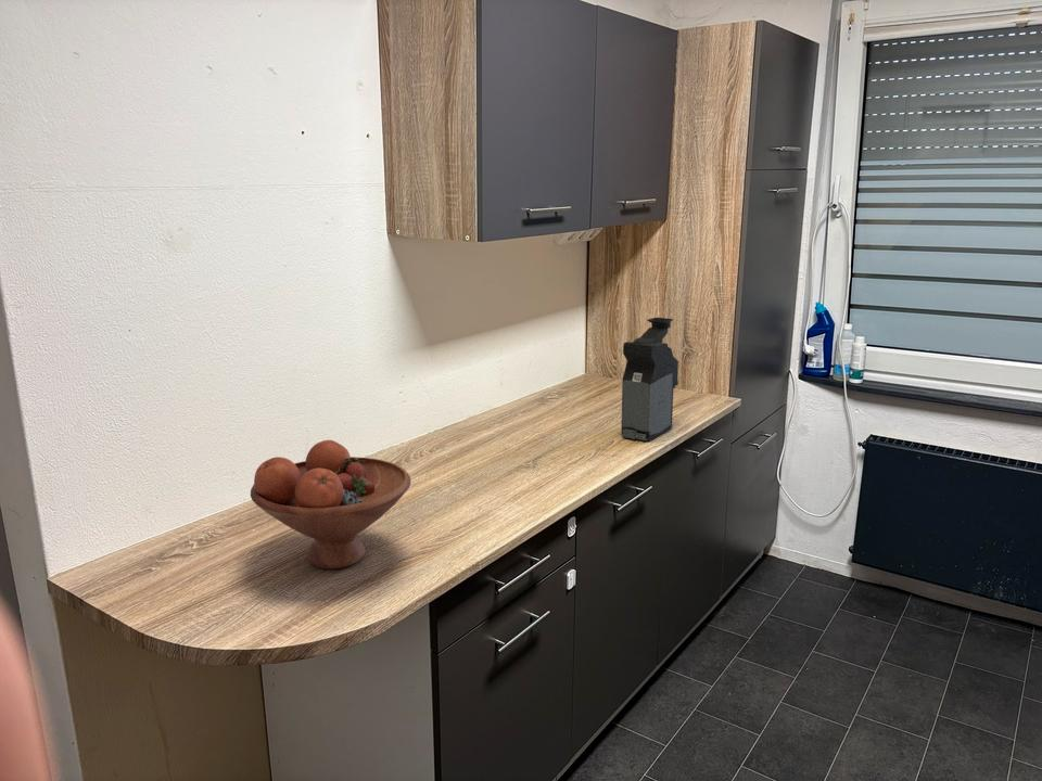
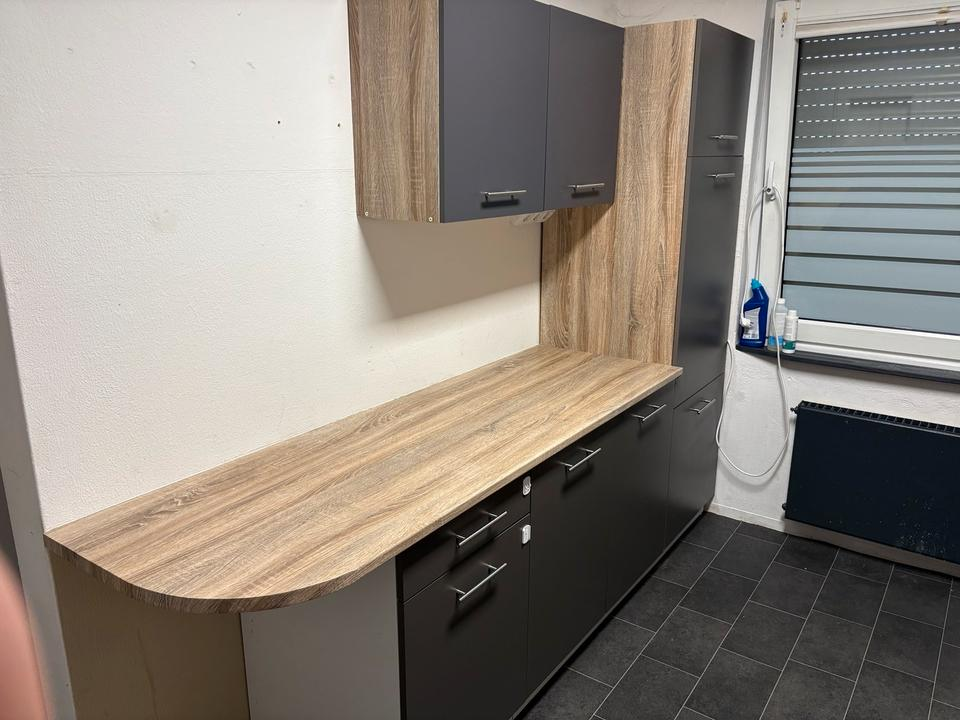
- fruit bowl [250,439,411,569]
- coffee maker [620,317,679,441]
